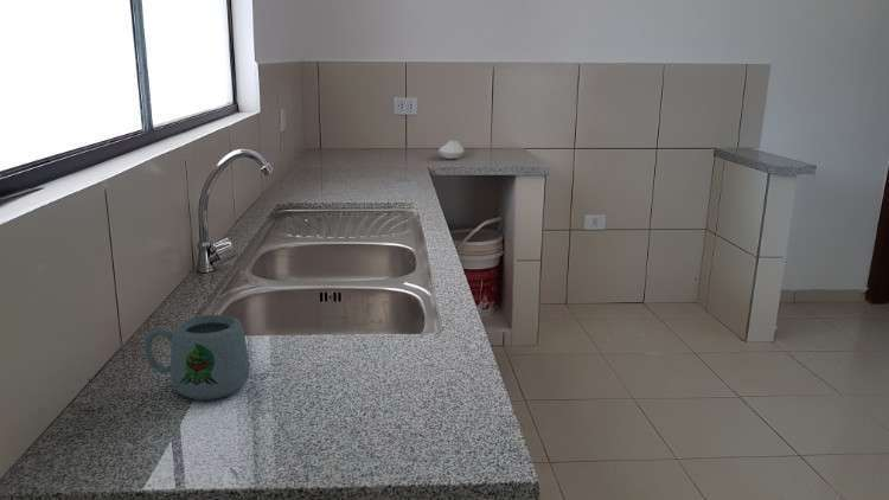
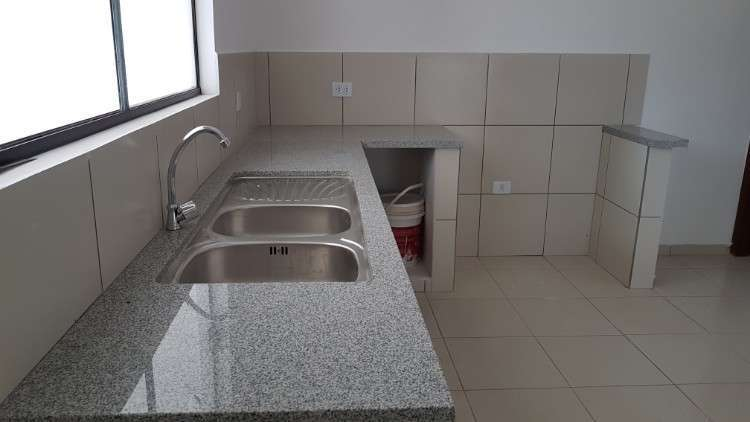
- mug [142,314,251,400]
- spoon rest [437,139,465,160]
